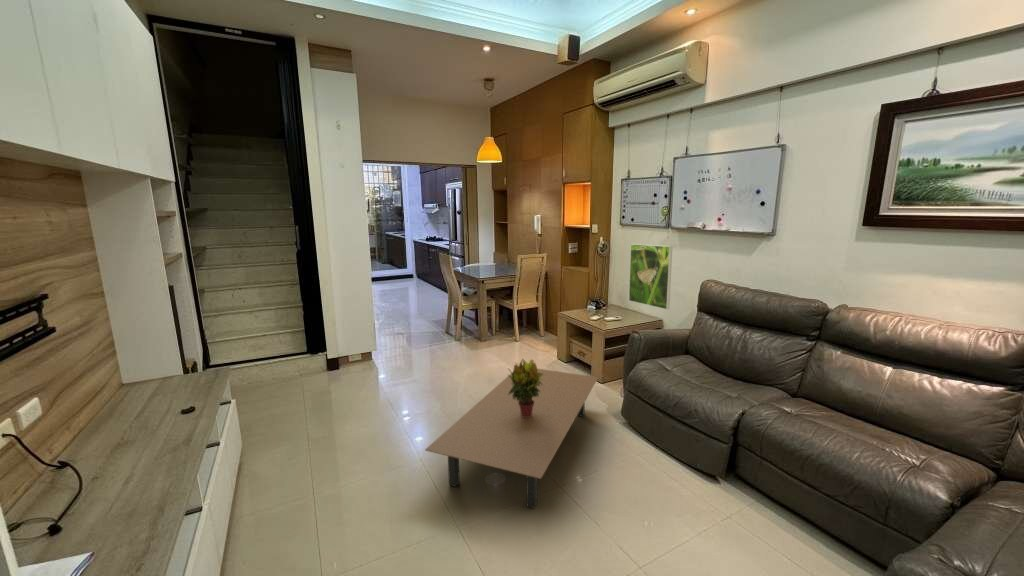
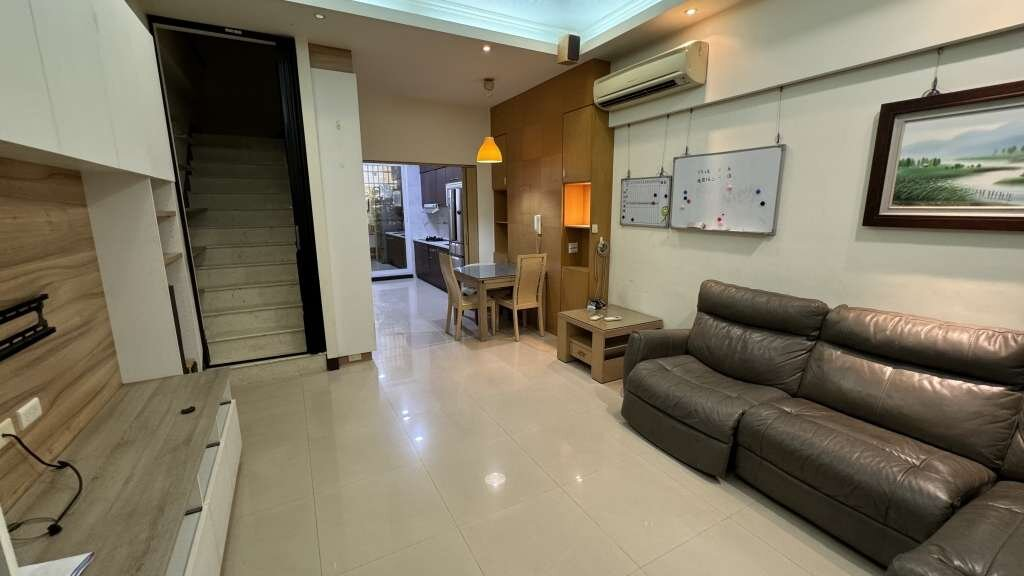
- coffee table [424,368,599,509]
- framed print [628,243,673,310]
- potted plant [506,358,543,418]
